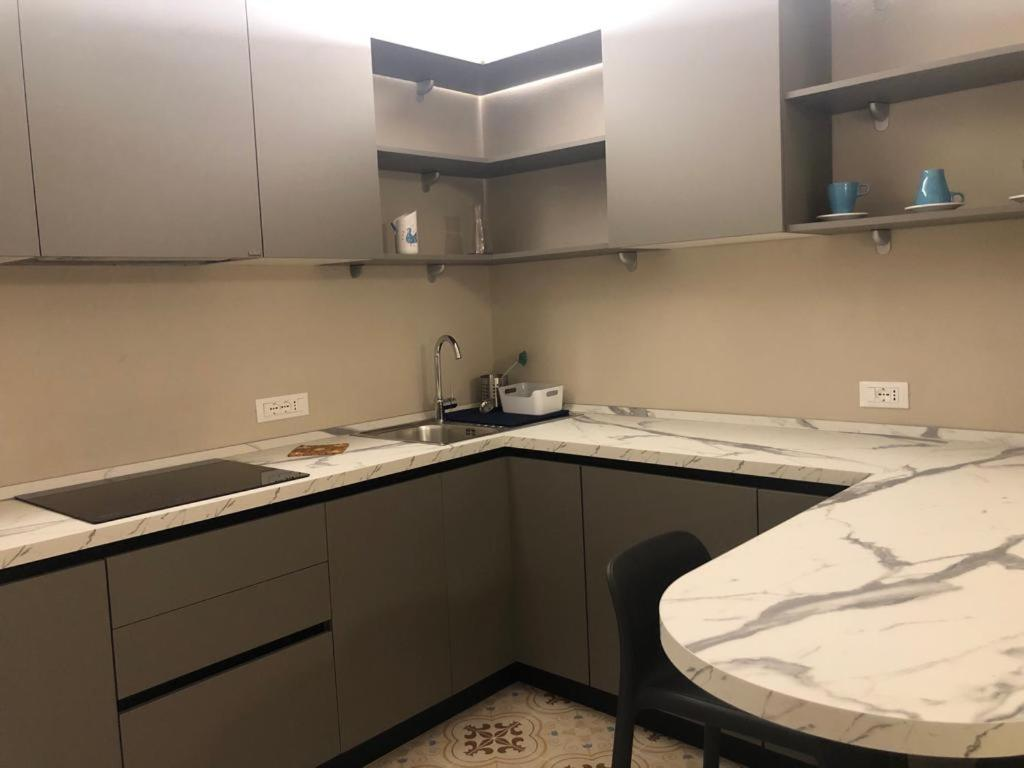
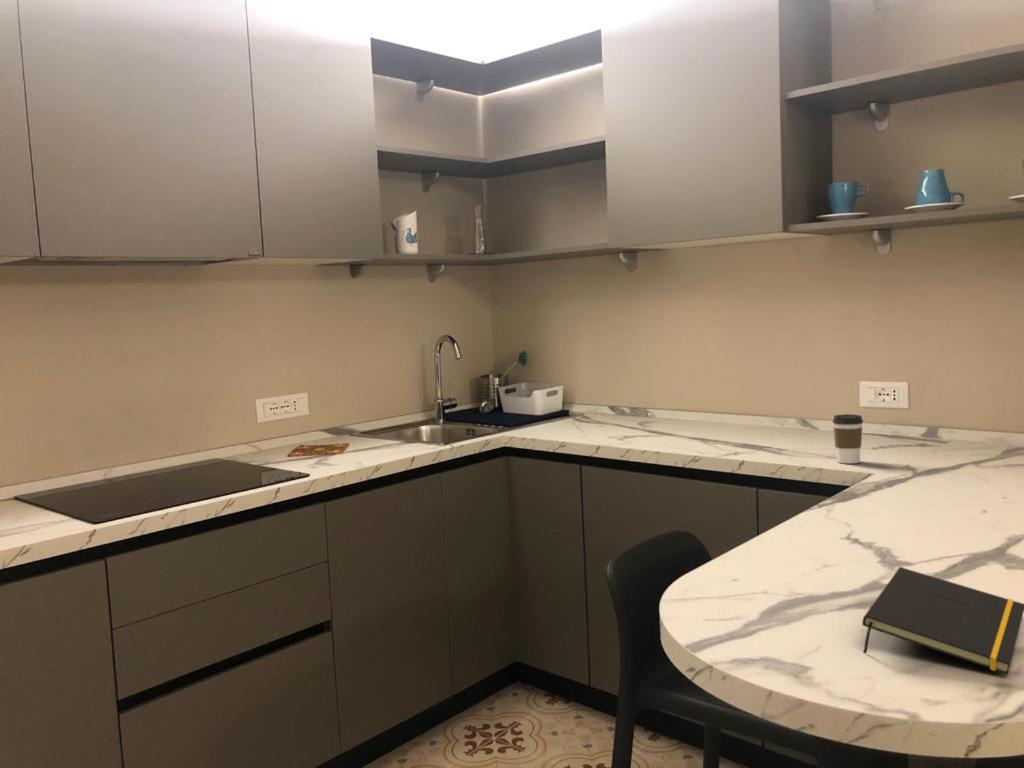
+ notepad [861,566,1024,676]
+ coffee cup [832,413,864,464]
